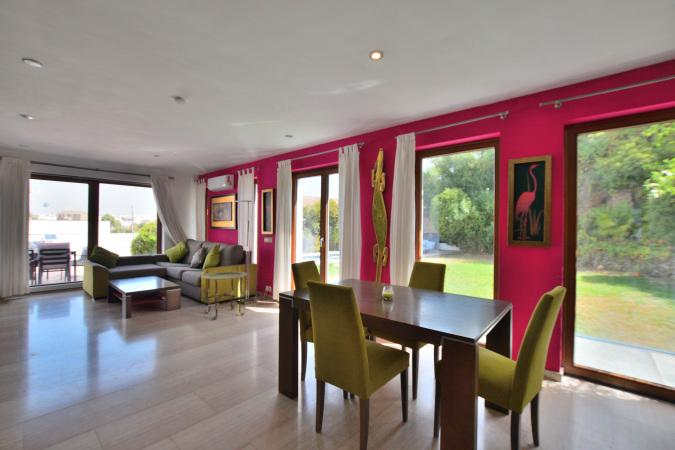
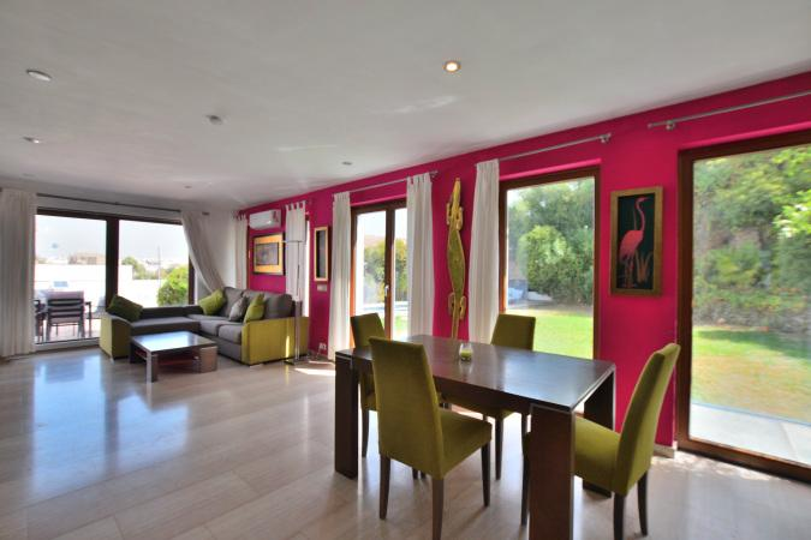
- side table [200,271,249,321]
